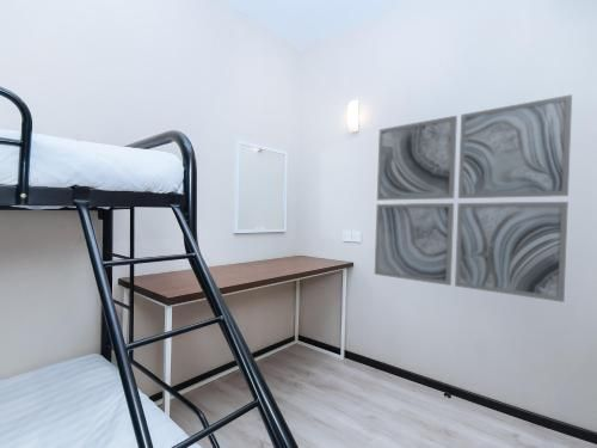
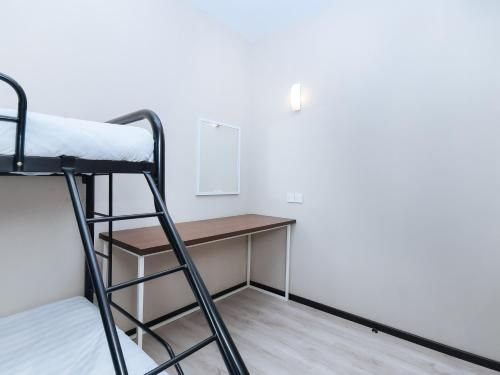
- wall art [374,93,573,303]
